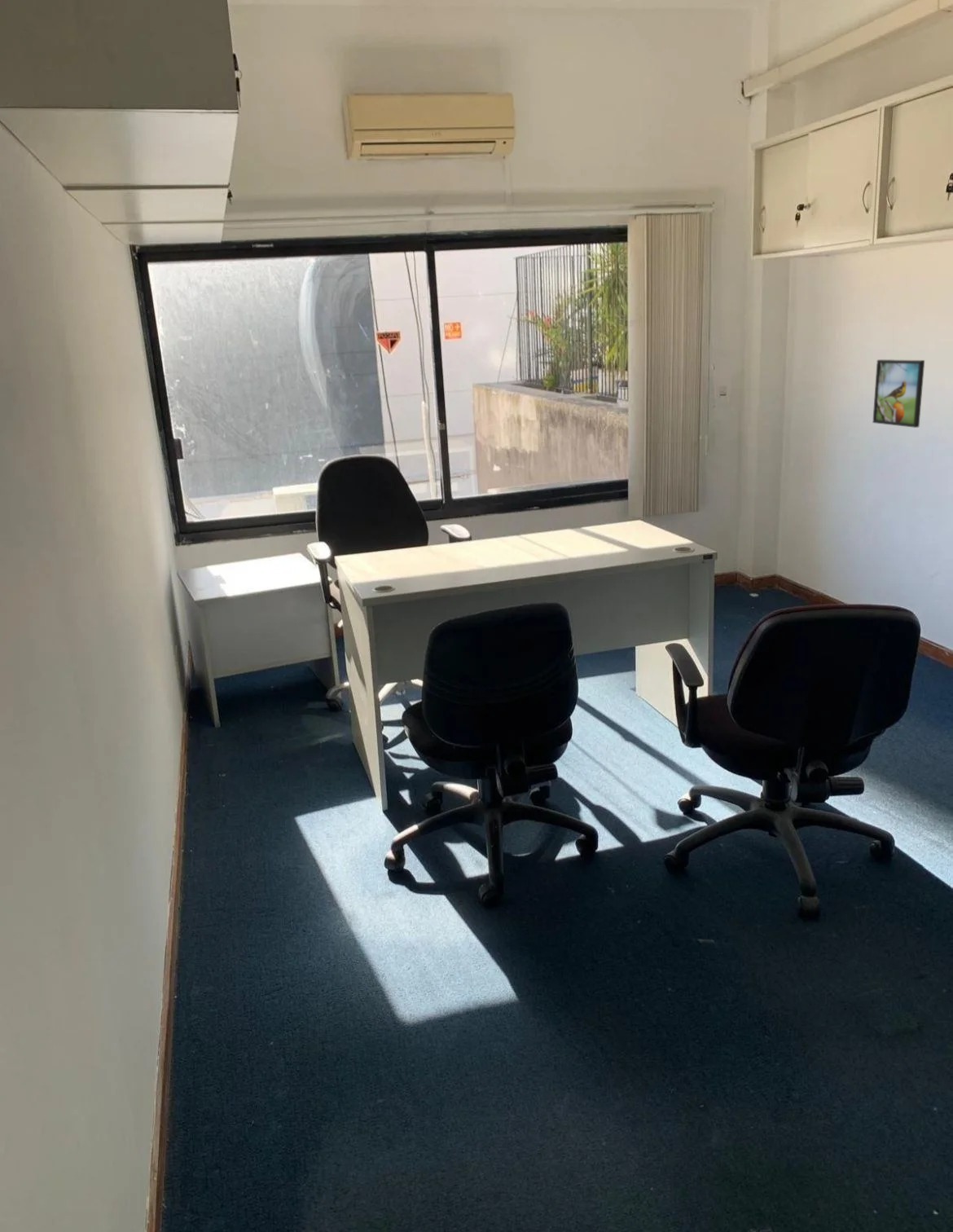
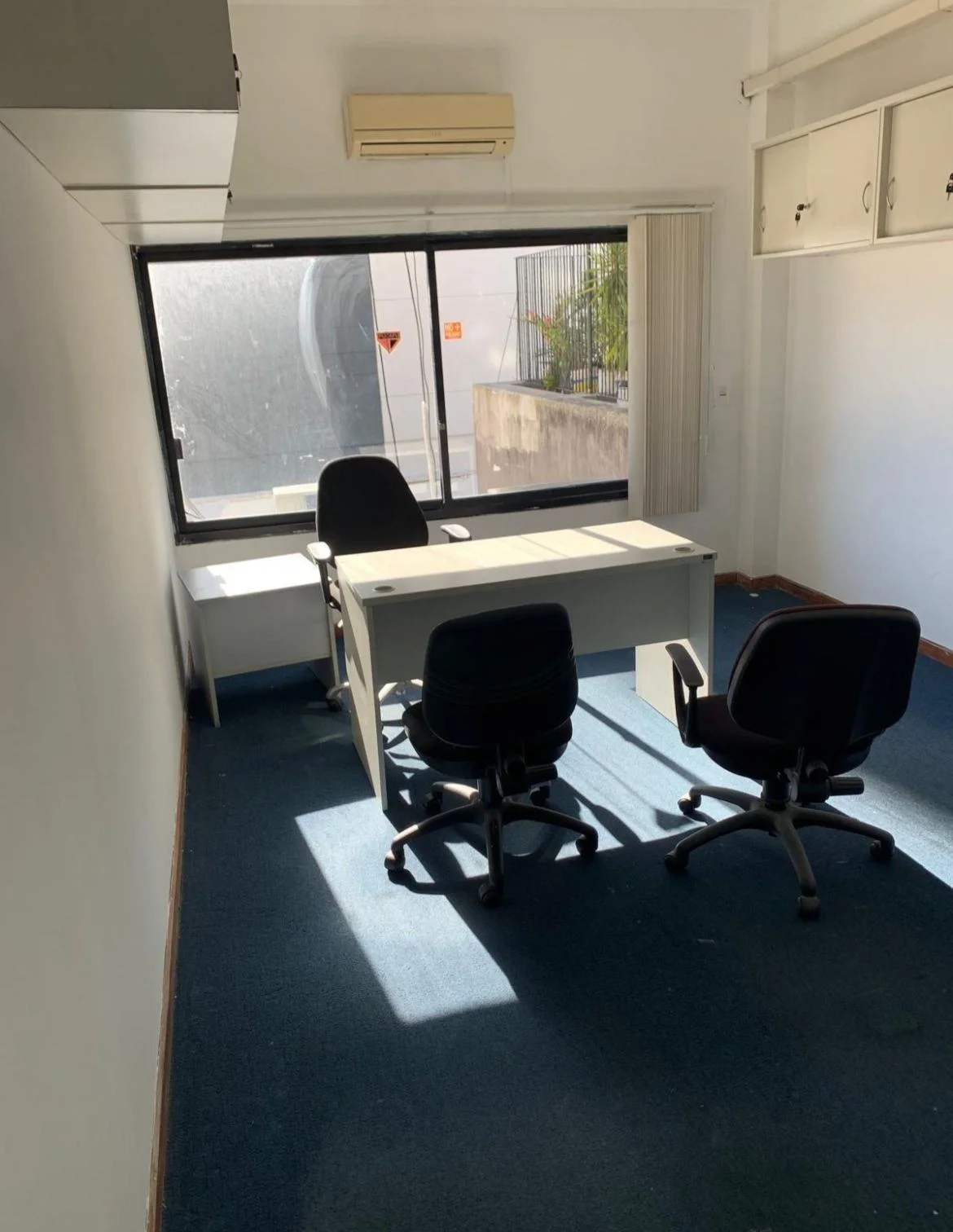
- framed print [872,359,925,429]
